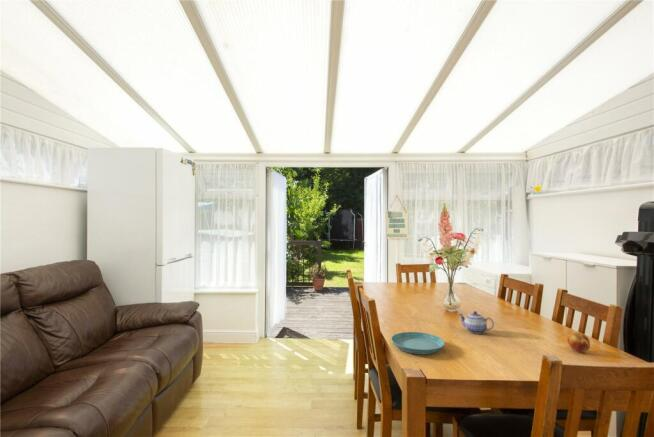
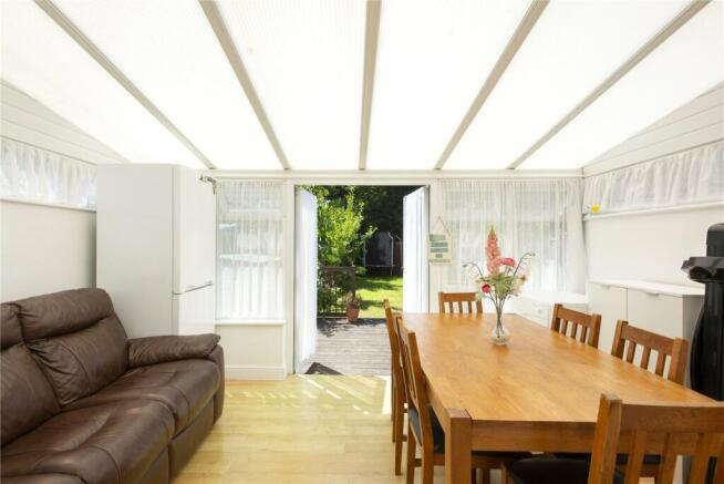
- teapot [458,310,495,335]
- fruit [566,332,591,353]
- saucer [390,331,446,355]
